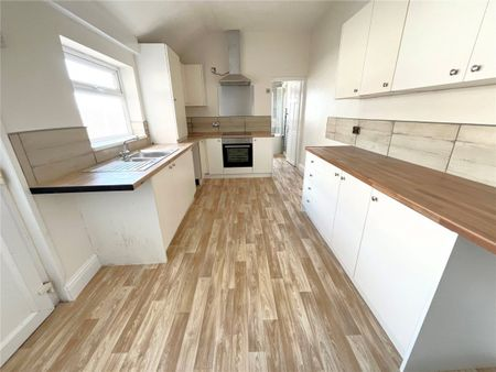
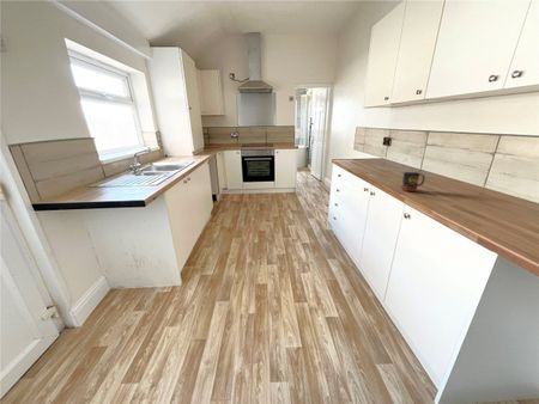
+ mug [401,171,426,192]
